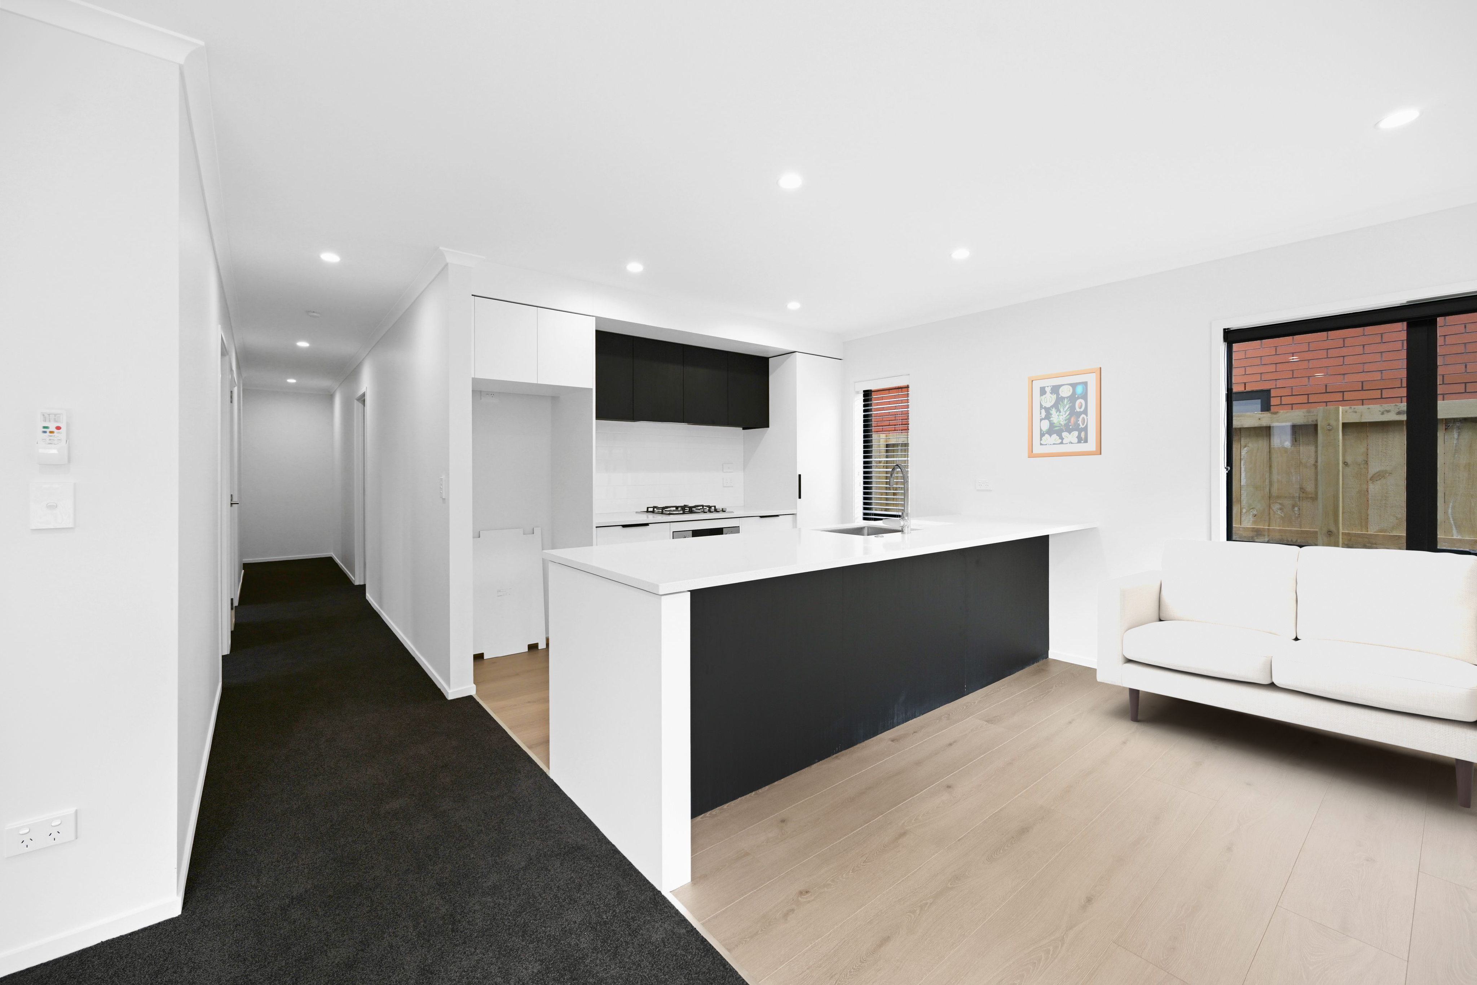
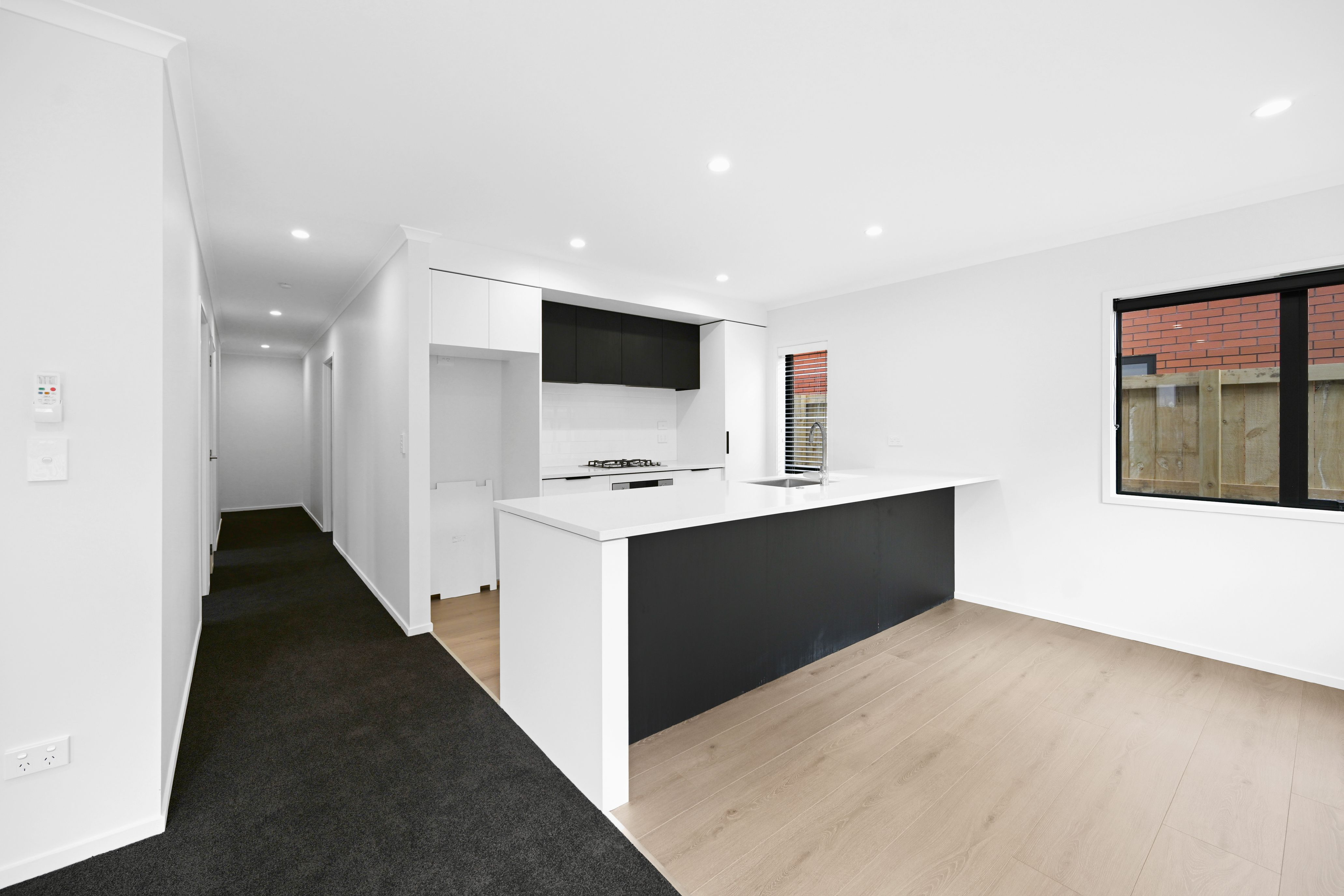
- wall art [1028,366,1101,458]
- sofa [1096,539,1477,808]
